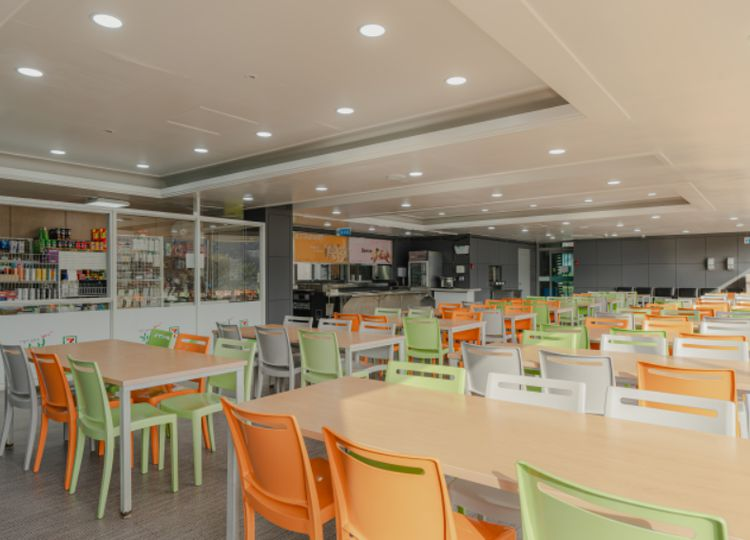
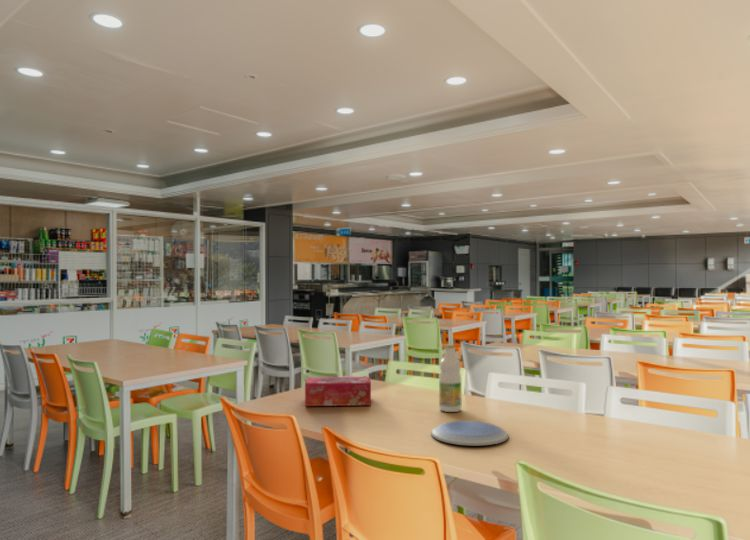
+ plate [430,420,510,446]
+ tissue box [304,376,372,407]
+ bottle [438,343,462,413]
